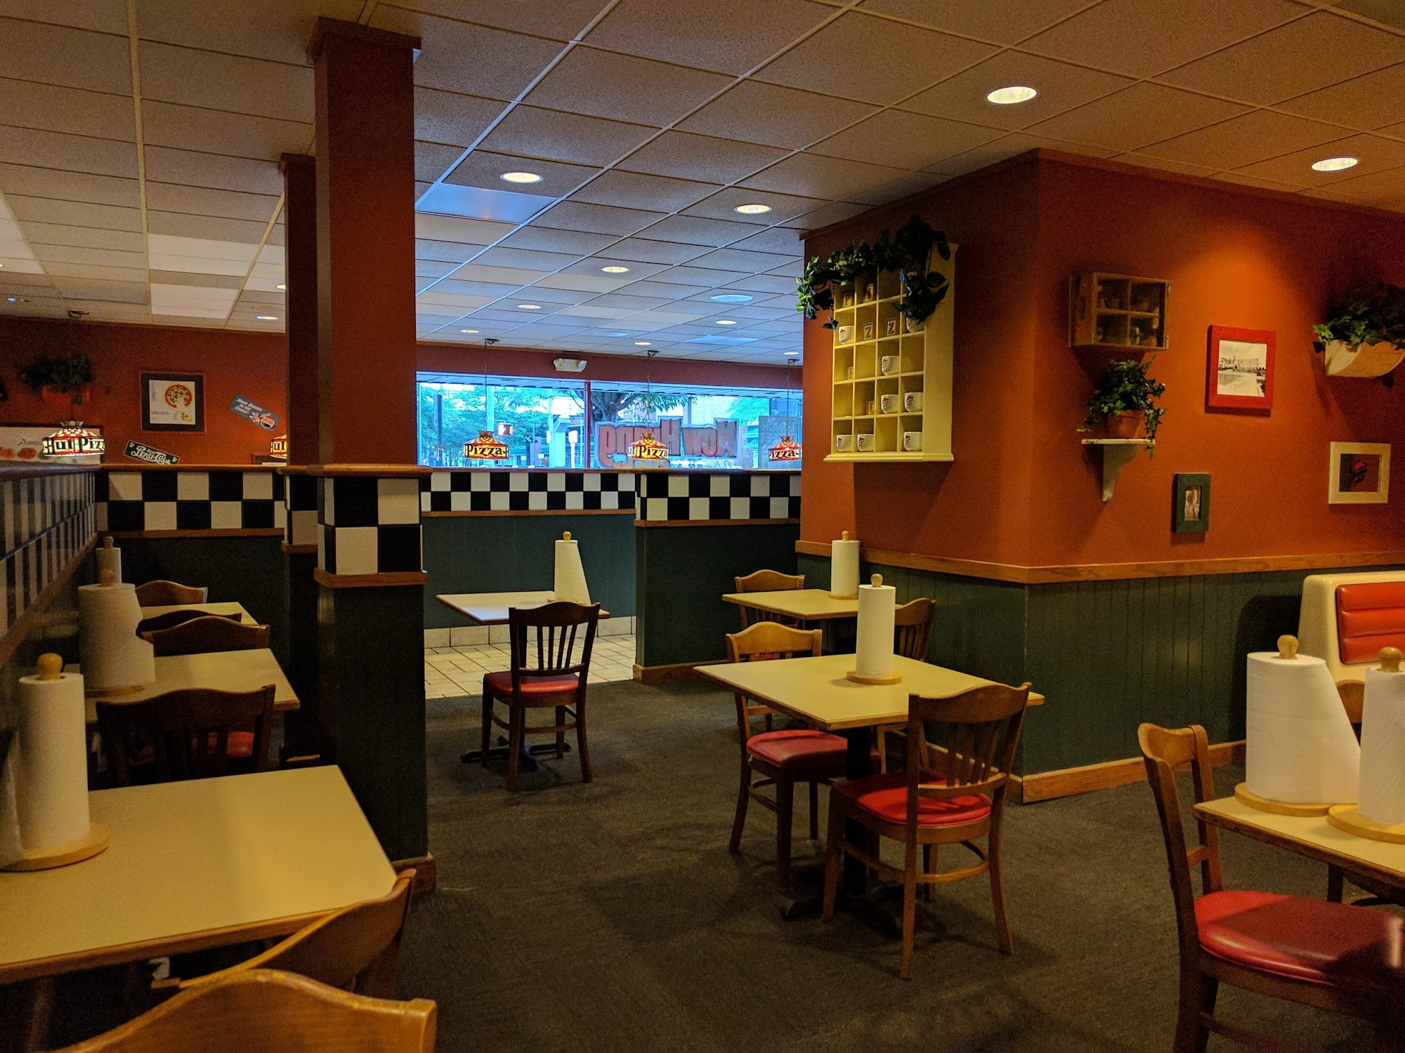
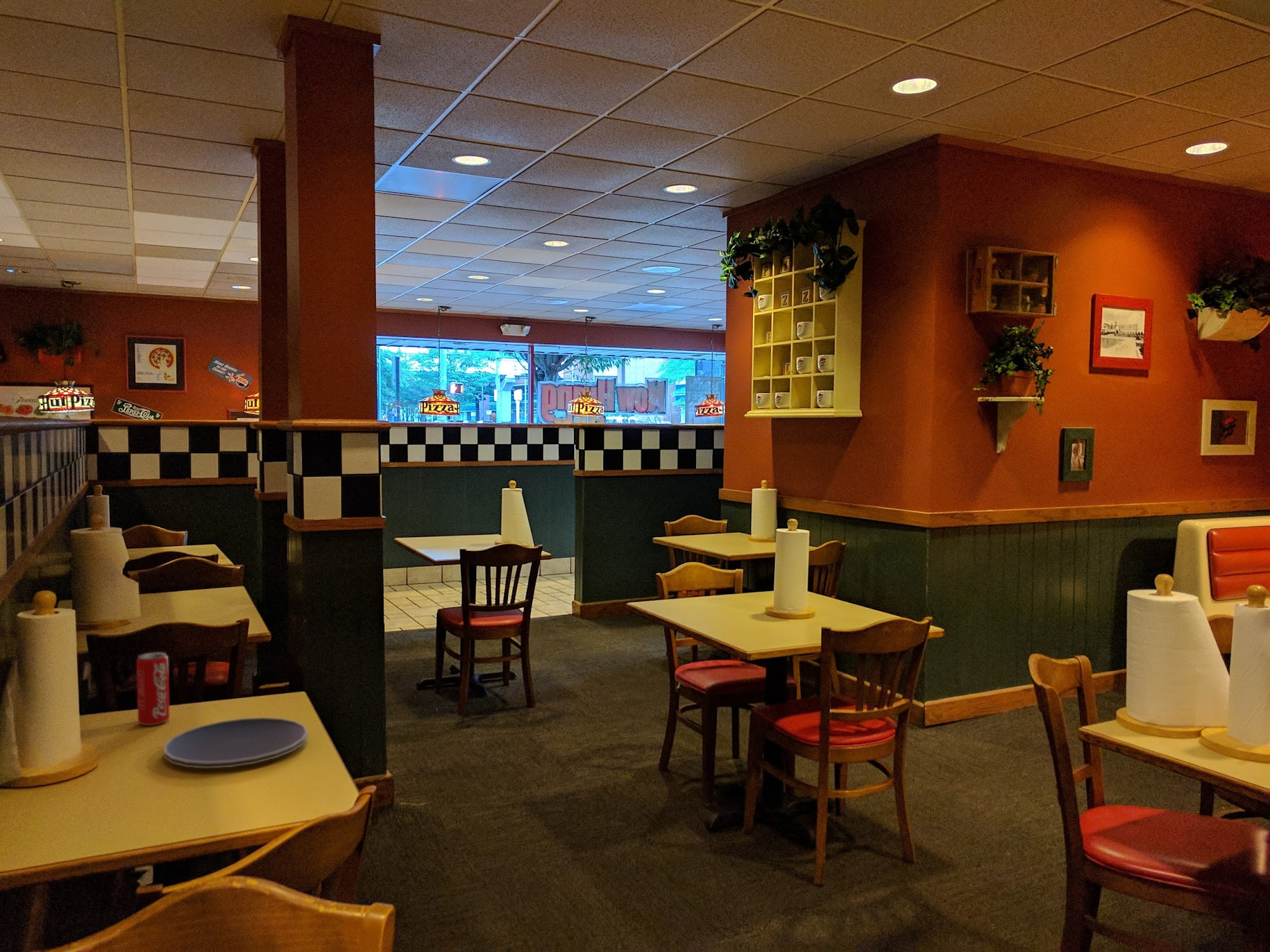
+ plate [163,717,309,769]
+ beverage can [136,651,170,726]
